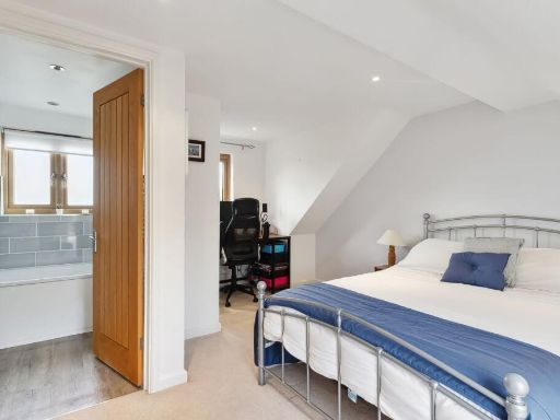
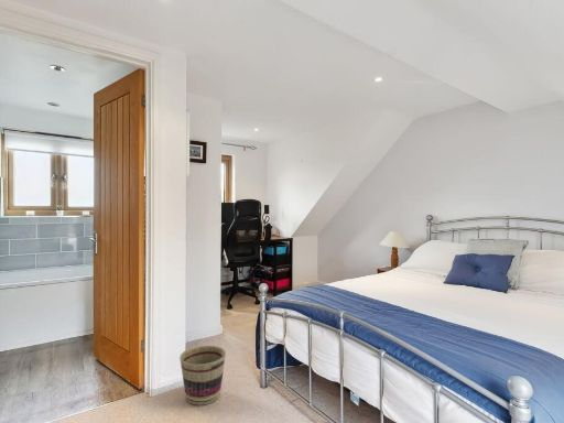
+ basket [178,345,227,406]
